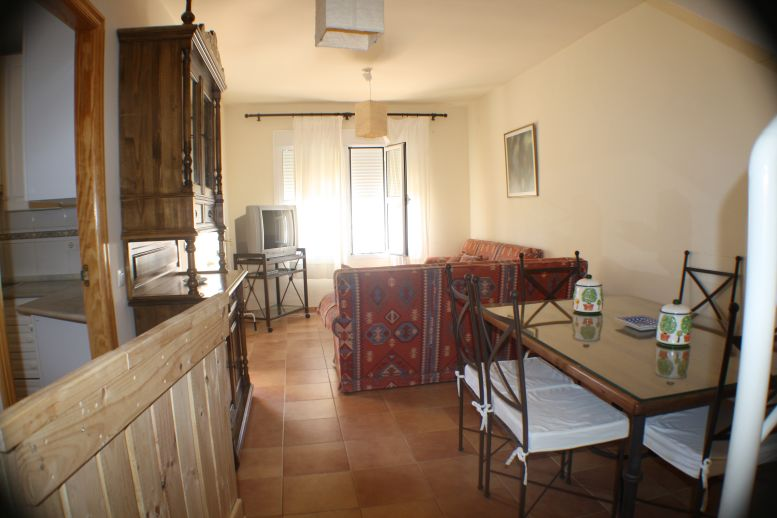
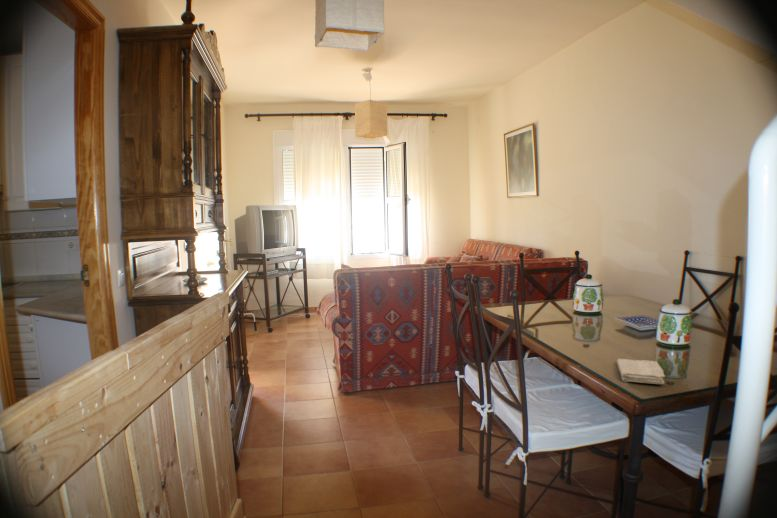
+ washcloth [615,358,666,385]
